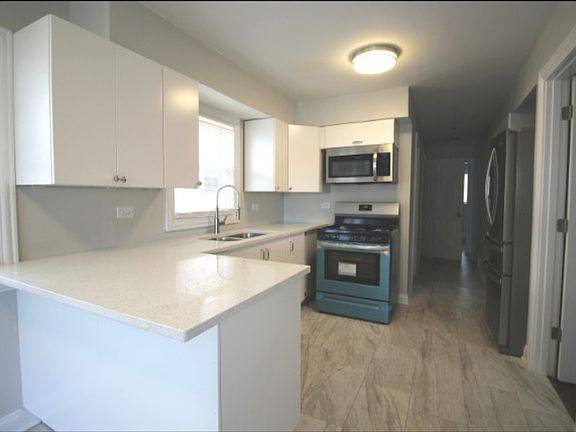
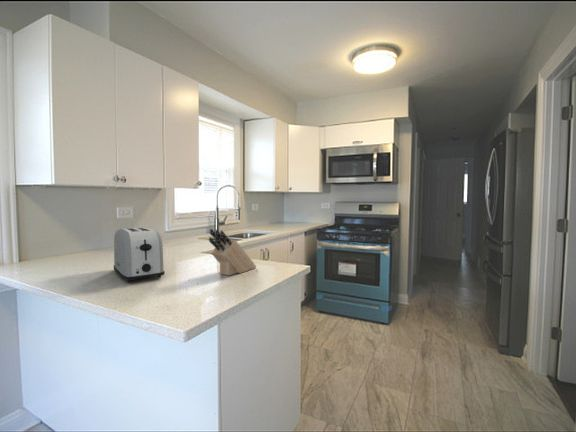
+ knife block [208,228,257,276]
+ toaster [113,226,165,283]
